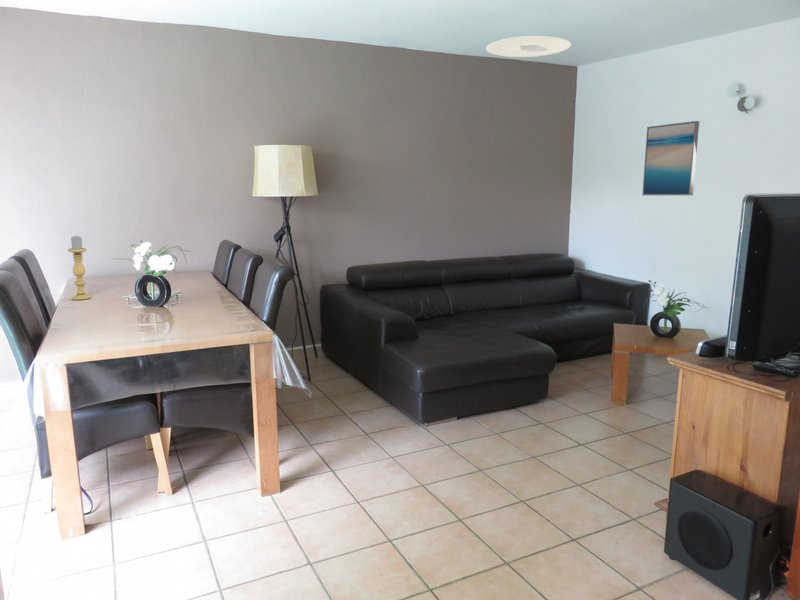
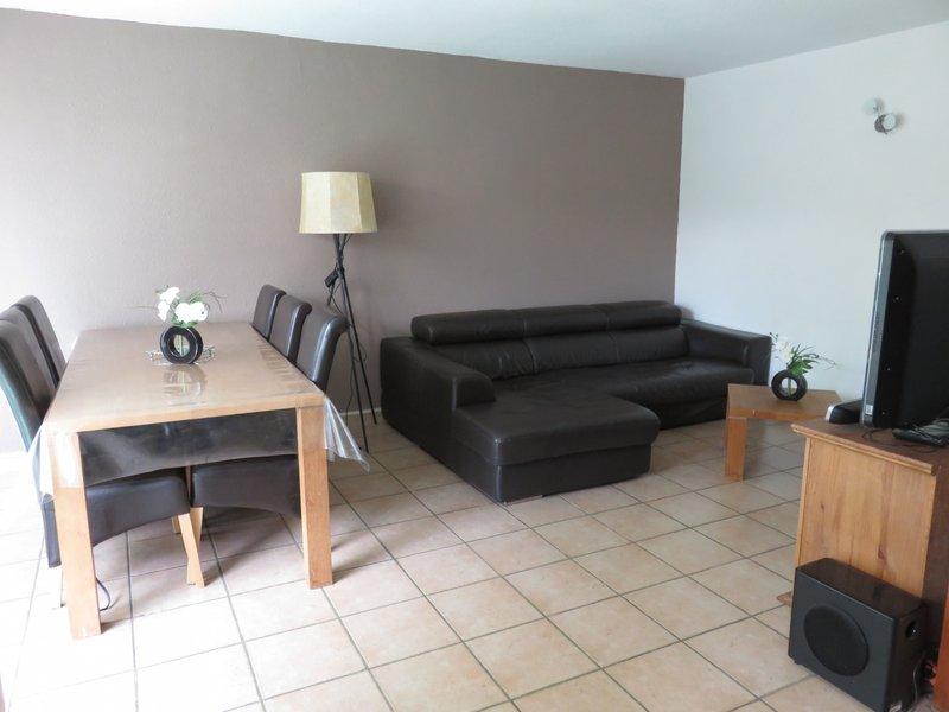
- wall art [641,120,700,196]
- ceiling light [485,35,572,58]
- candle holder [67,235,92,301]
